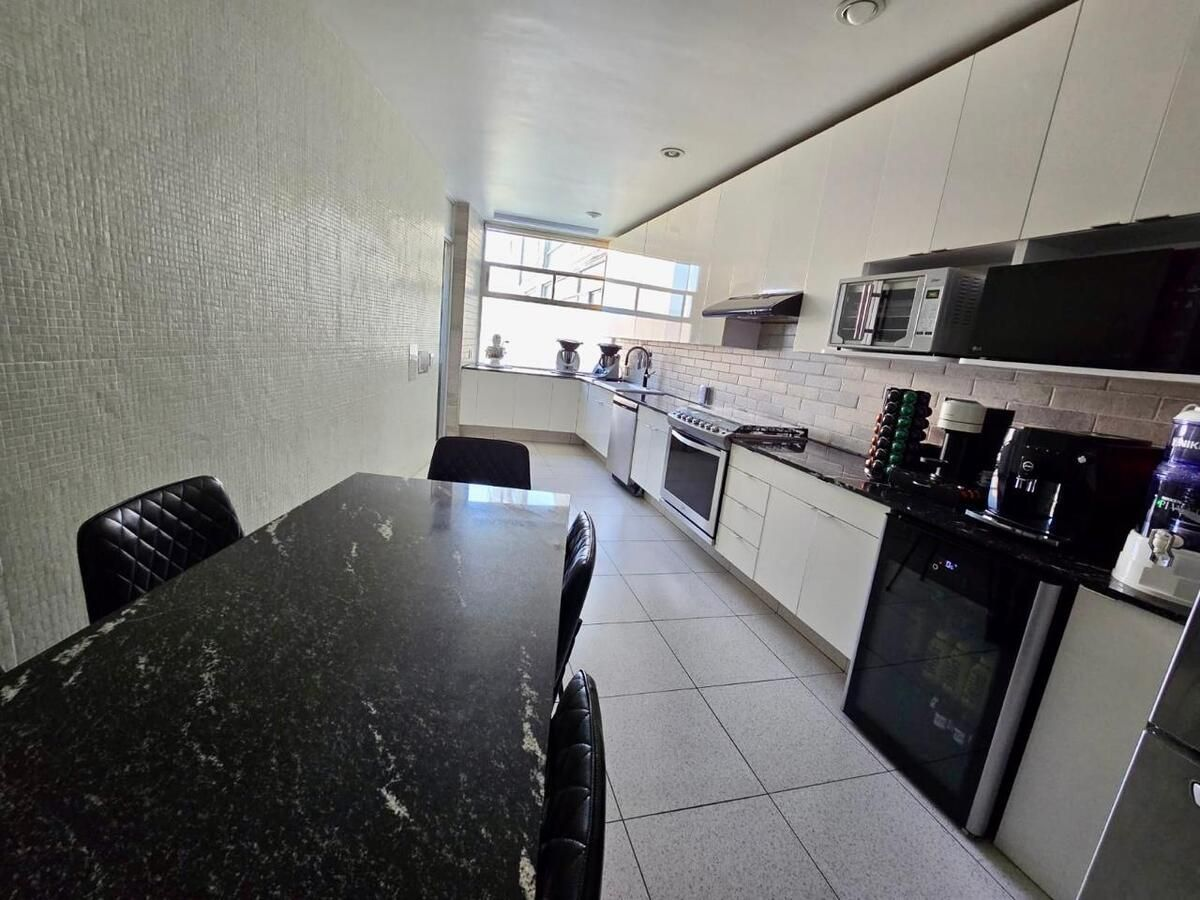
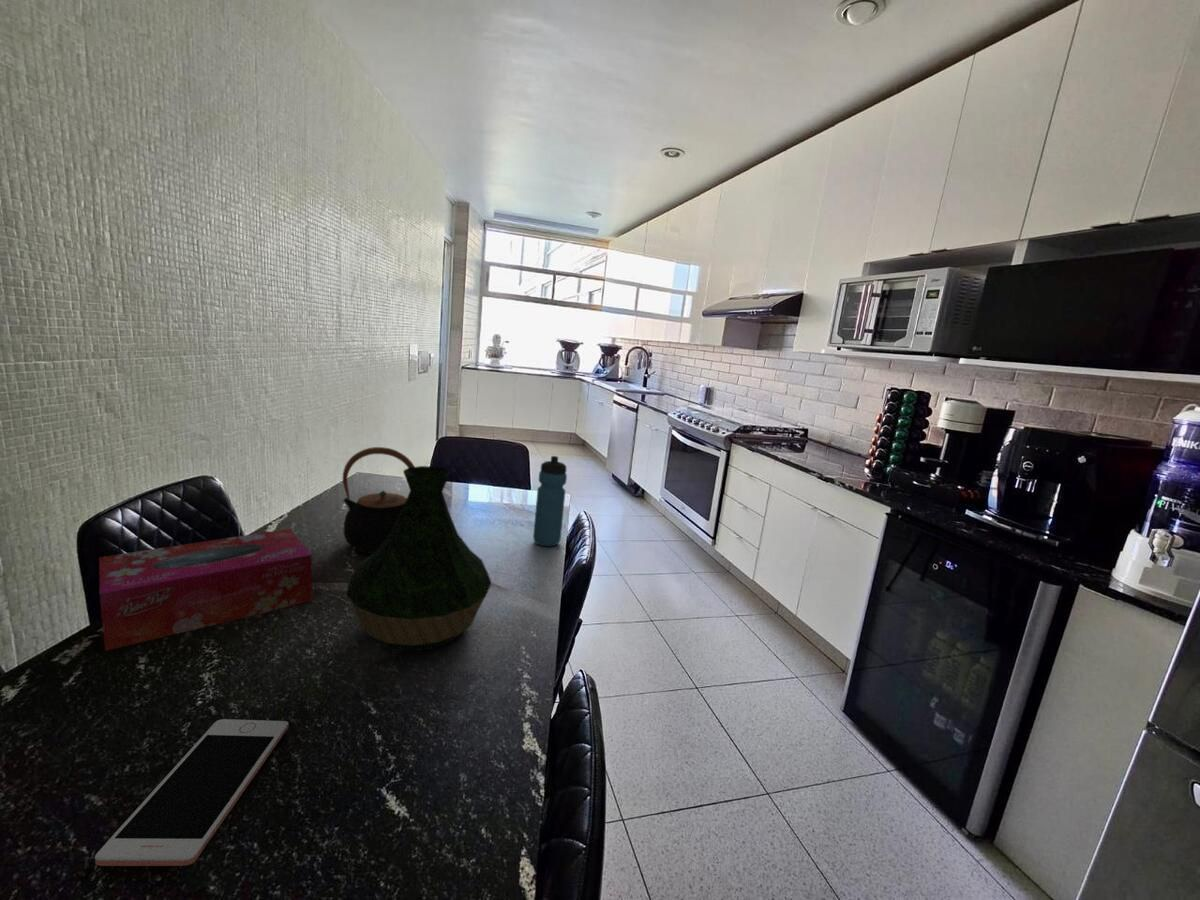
+ vase [346,465,493,652]
+ tissue box [98,528,313,652]
+ teapot [341,446,416,555]
+ water bottle [532,455,568,547]
+ cell phone [94,718,289,867]
